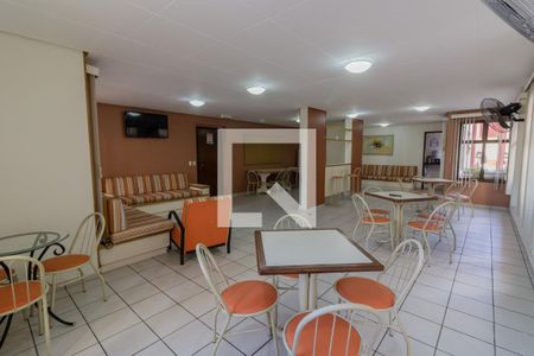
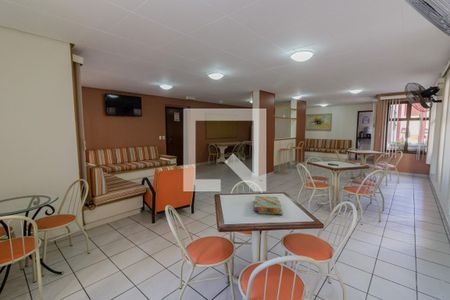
+ board game [253,195,283,216]
